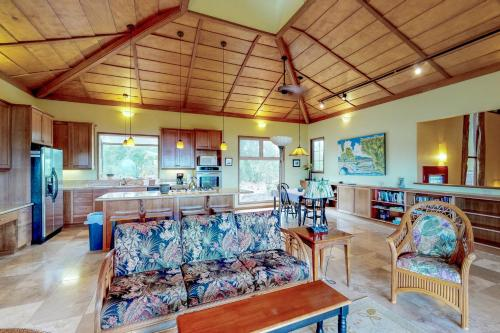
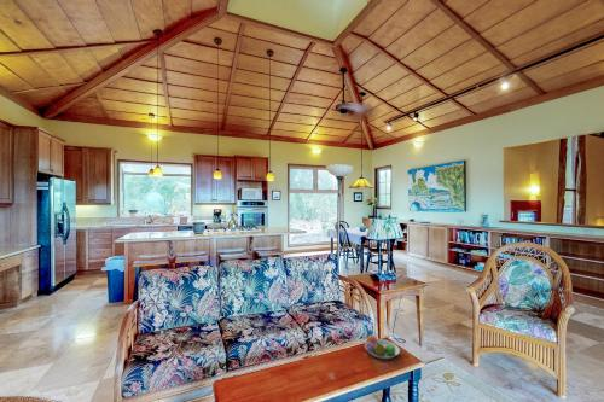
+ fruit bowl [364,333,401,360]
